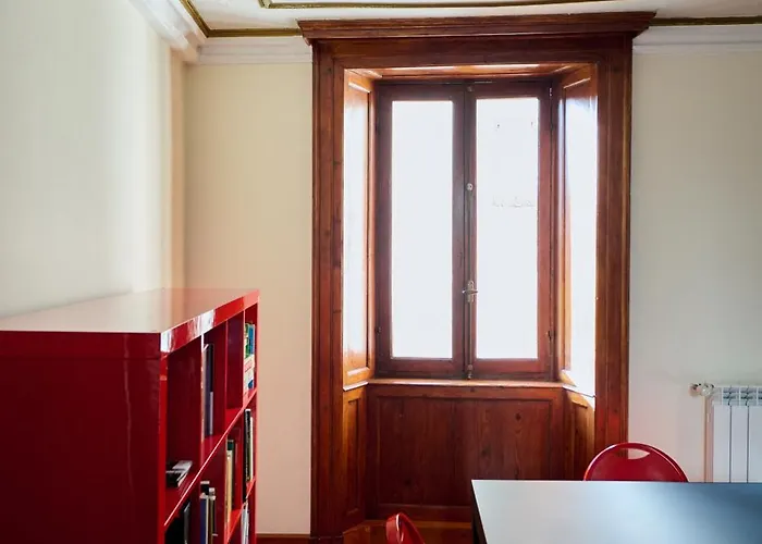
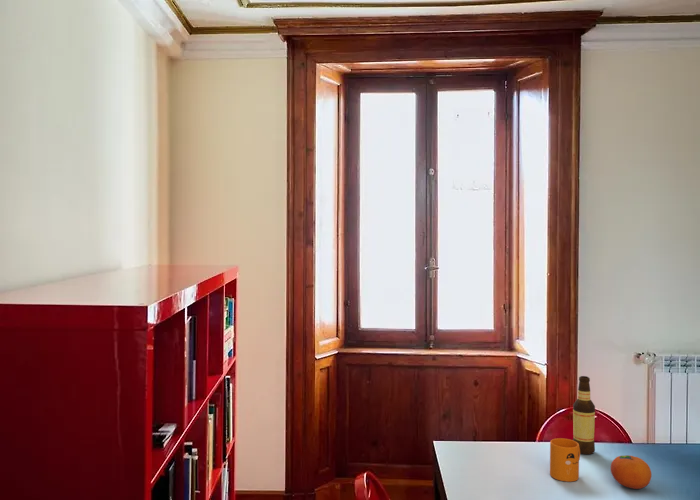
+ fruit [610,454,652,490]
+ bottle [572,375,596,455]
+ mug [549,437,581,483]
